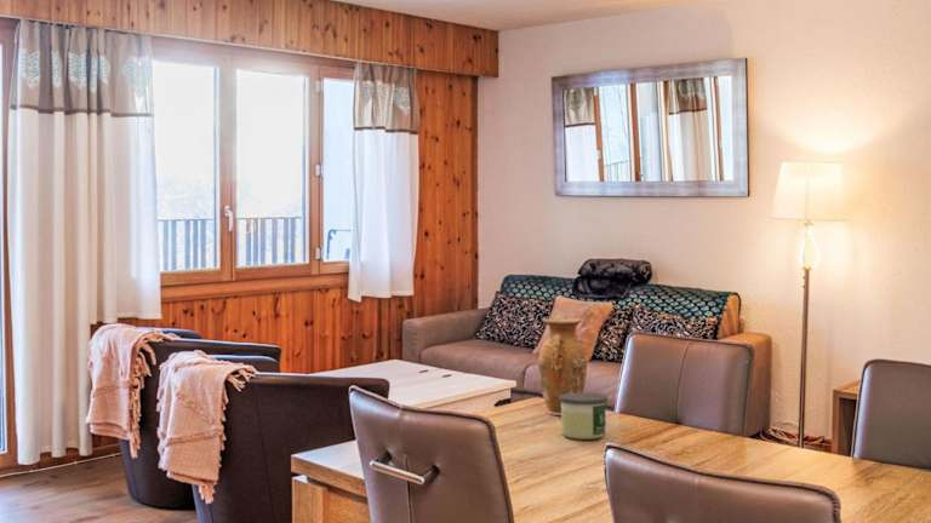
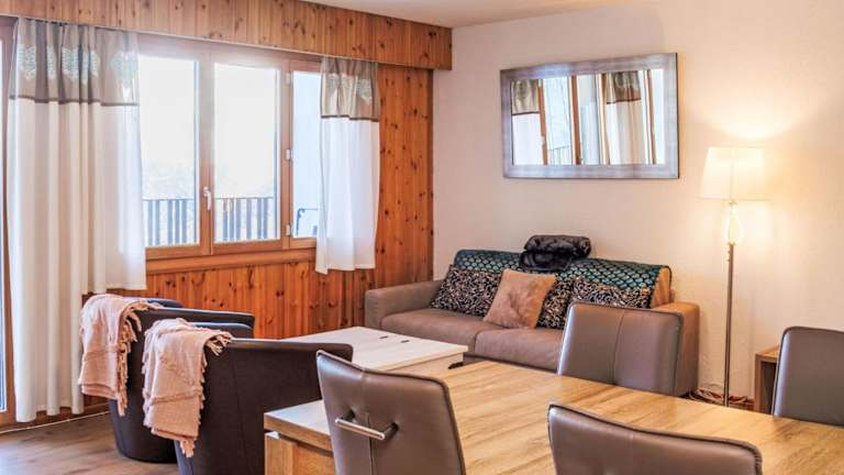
- candle [559,392,609,441]
- vase [537,317,588,416]
